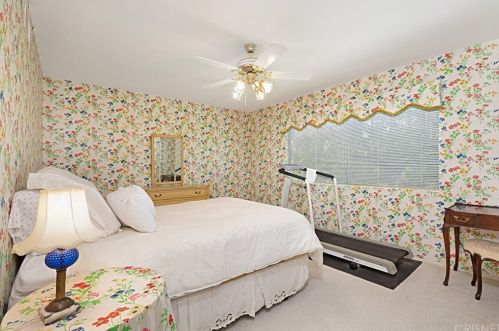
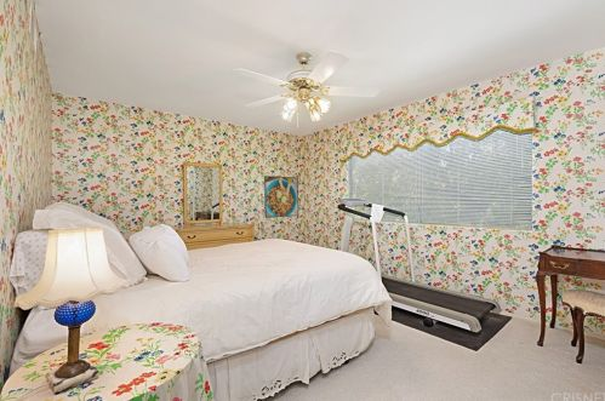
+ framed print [263,174,299,219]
